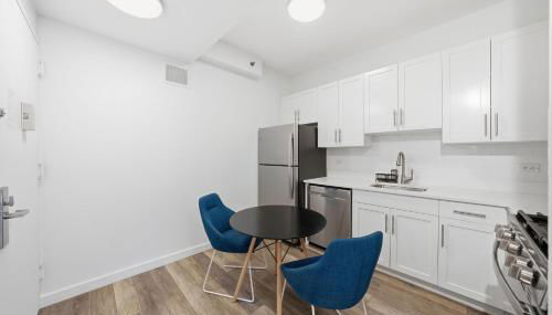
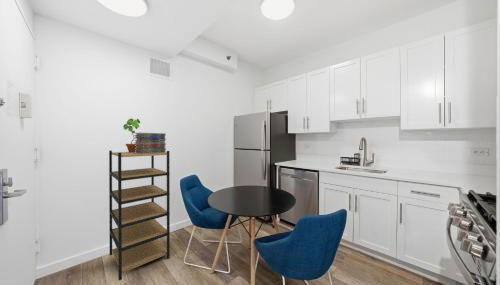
+ shelving unit [108,150,171,281]
+ potted plant [122,118,141,152]
+ book stack [133,132,167,154]
